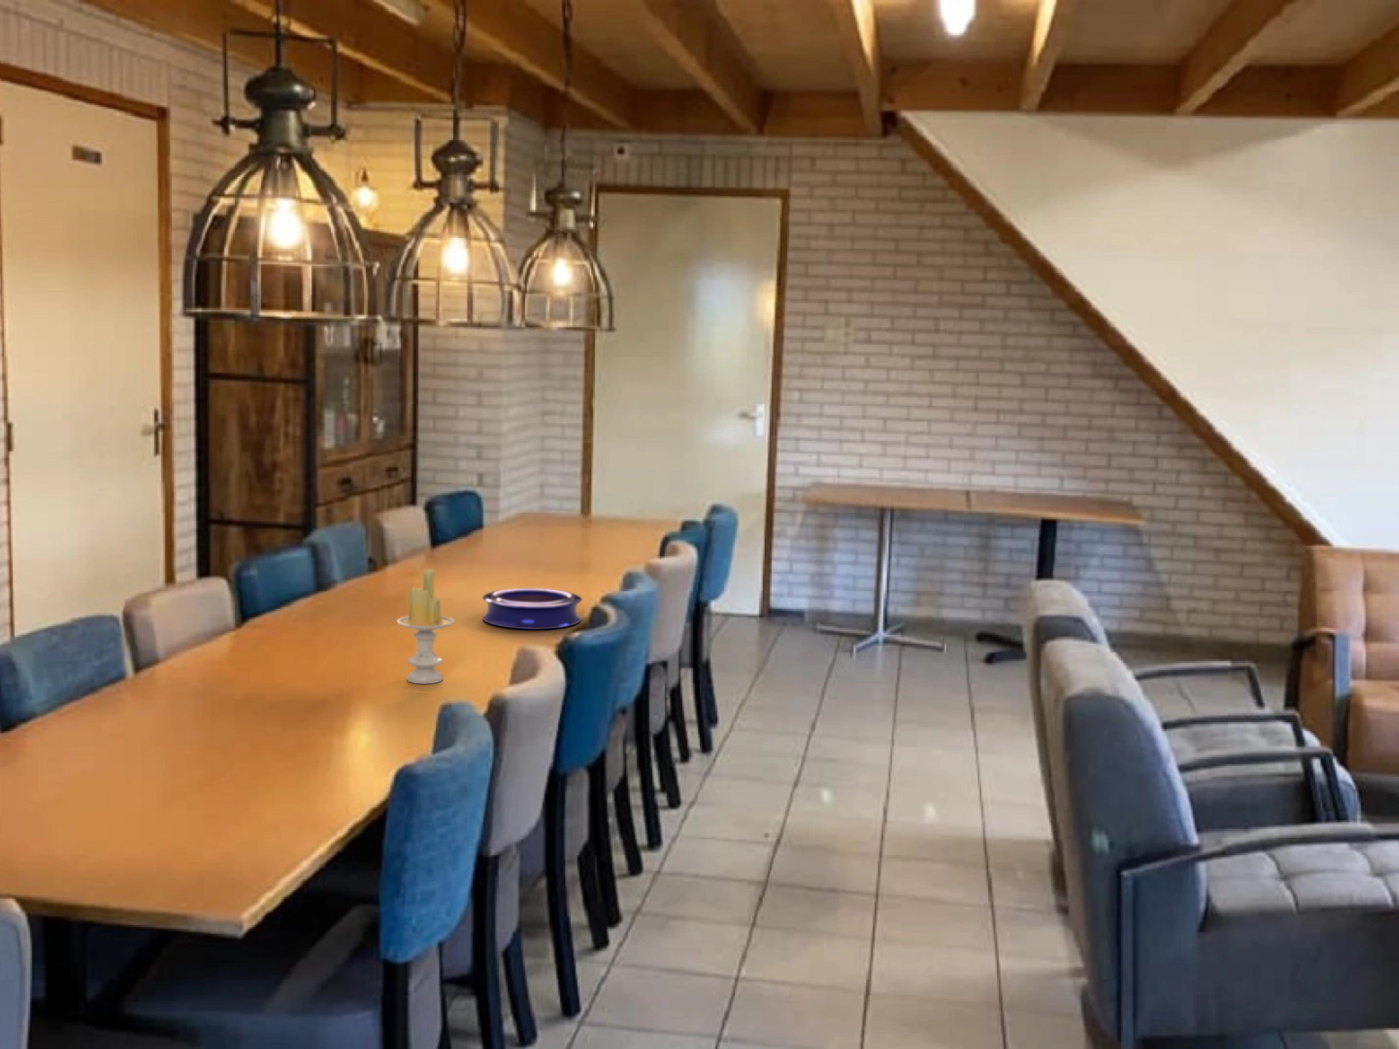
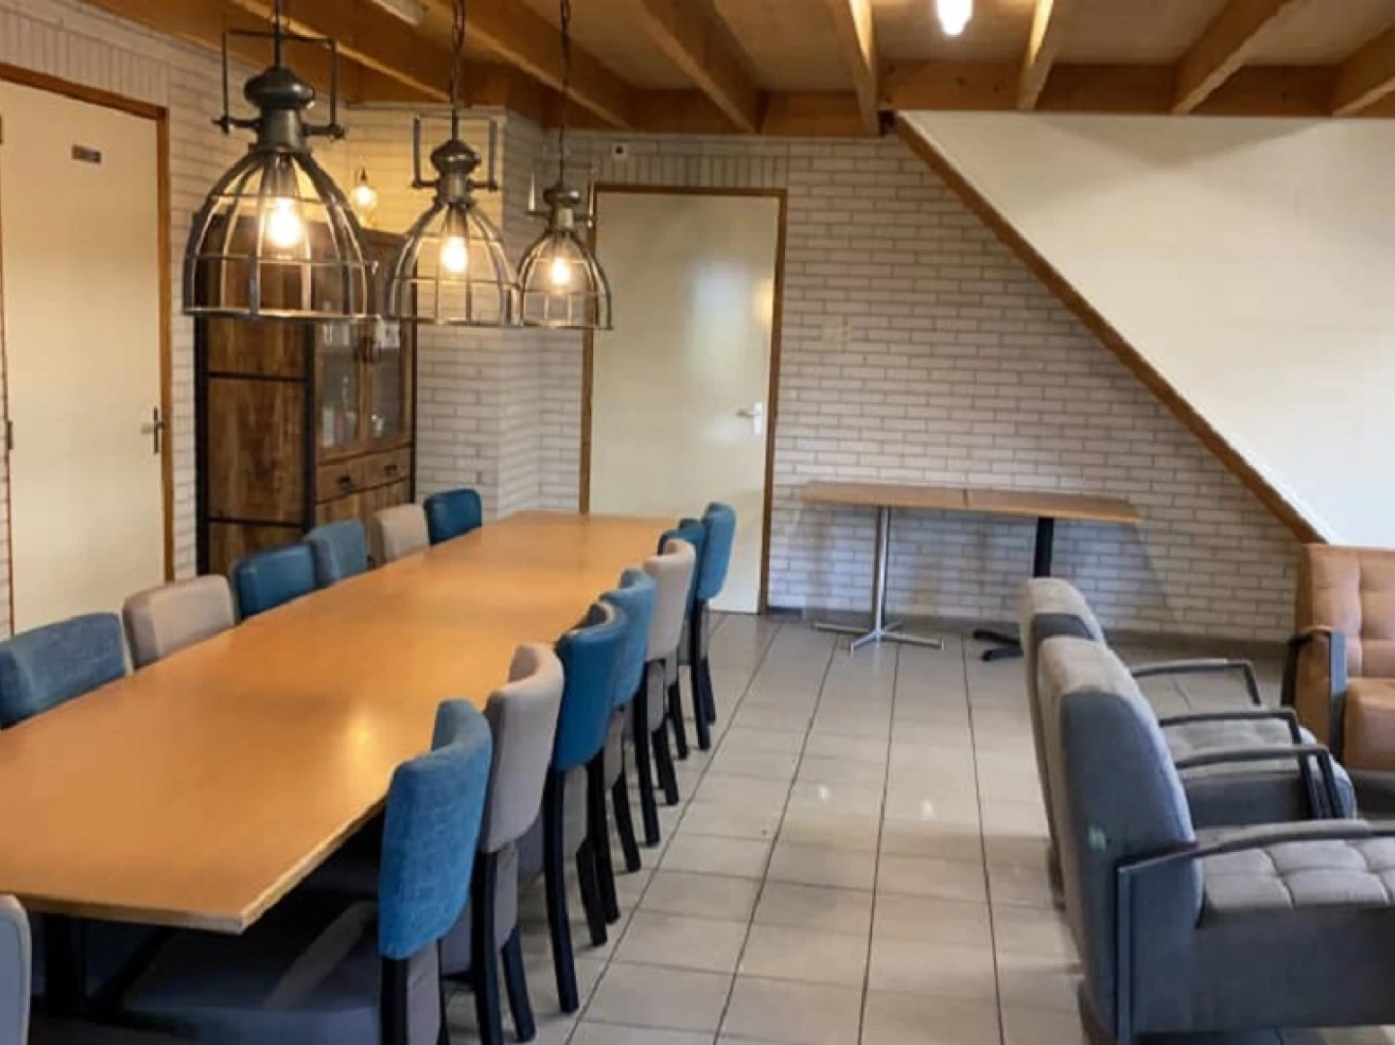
- plate [481,588,583,630]
- candle [397,567,455,684]
